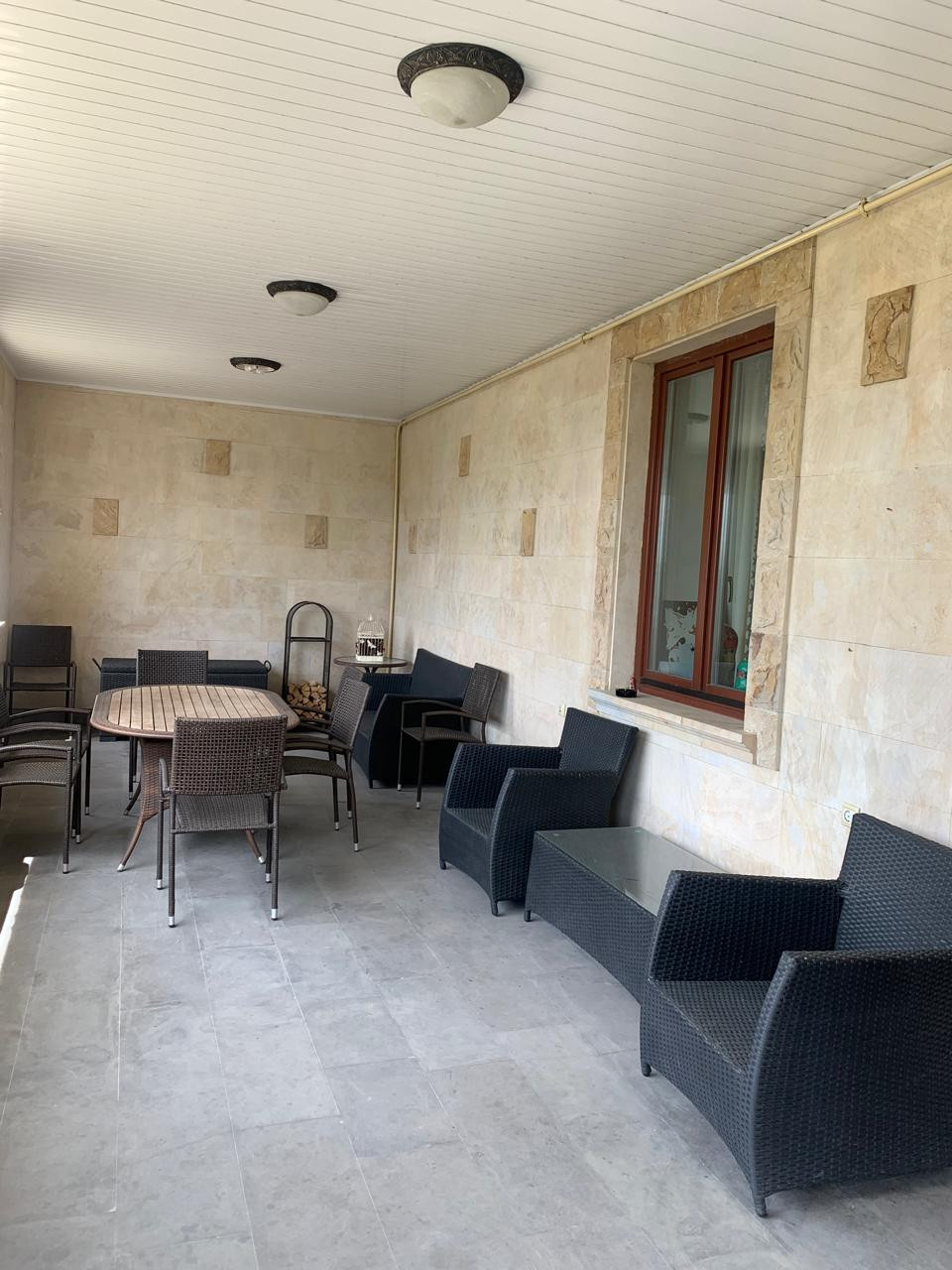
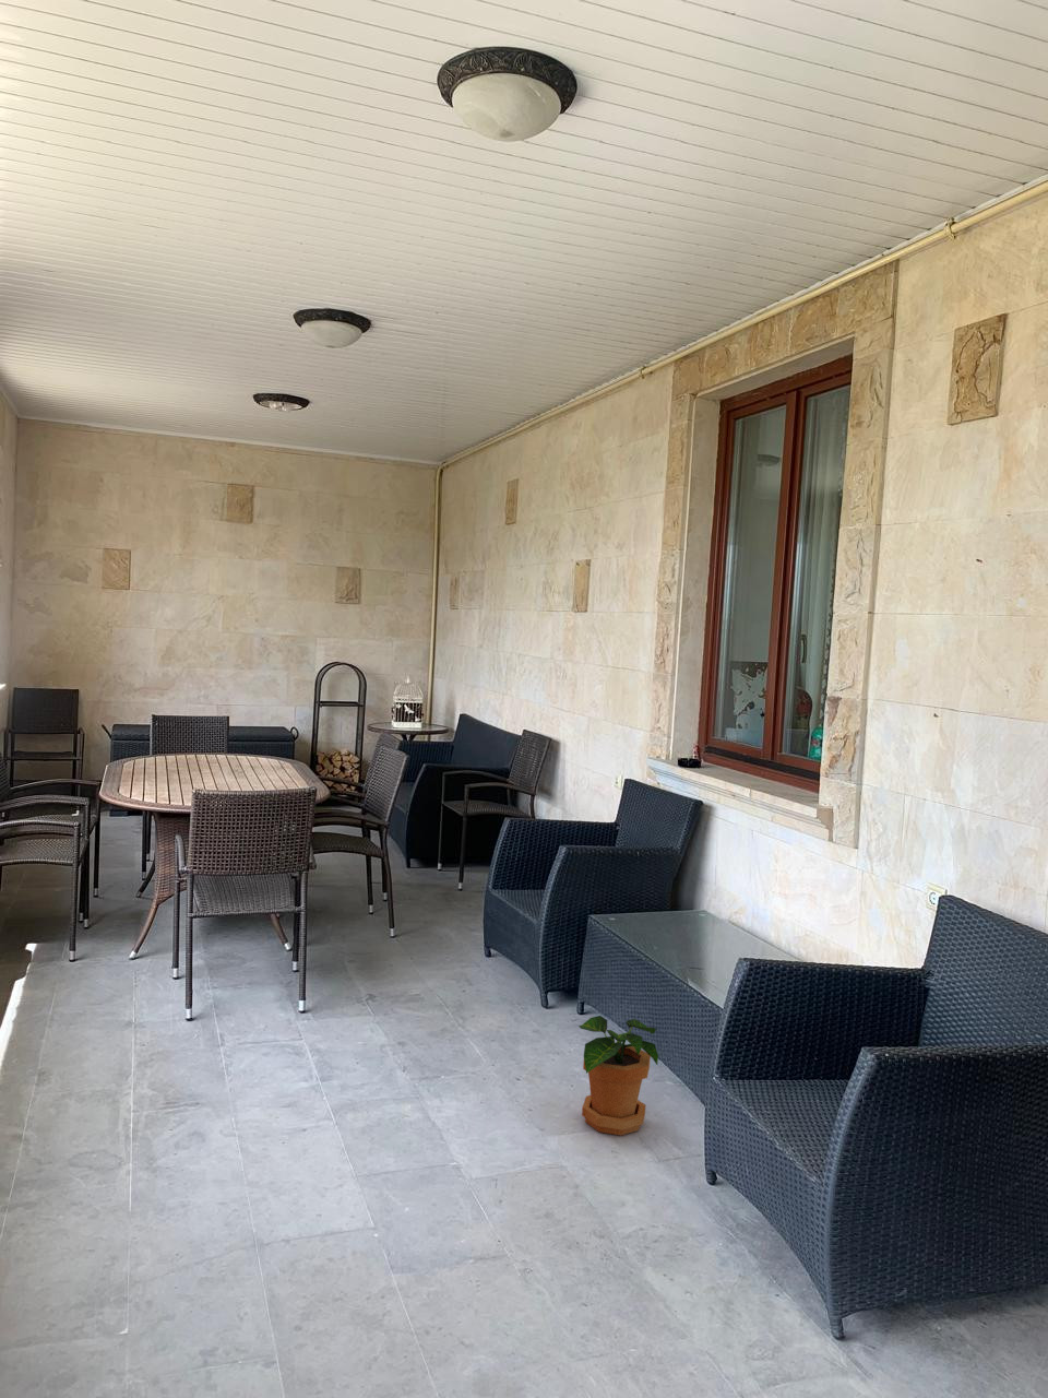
+ potted plant [578,1015,659,1136]
